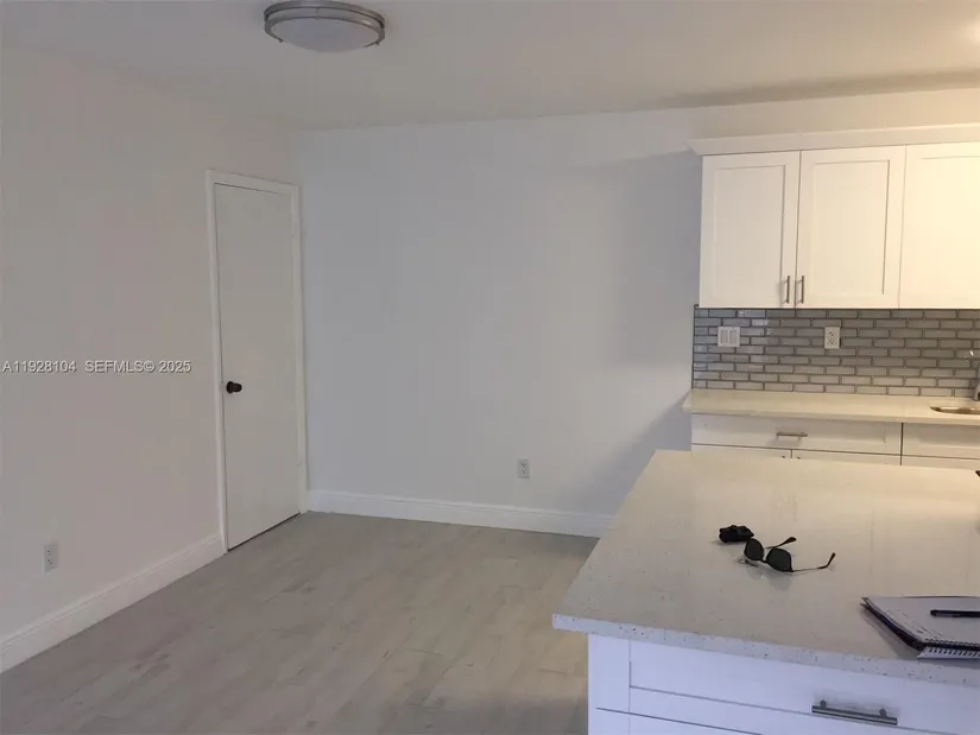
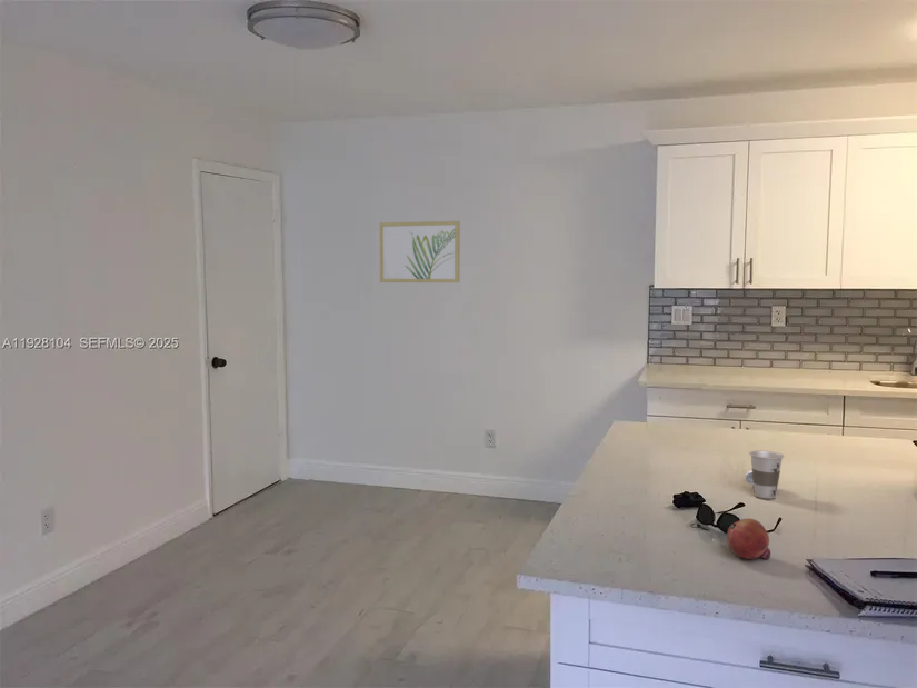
+ wall art [379,220,461,283]
+ cup [744,450,785,500]
+ fruit [726,518,771,560]
